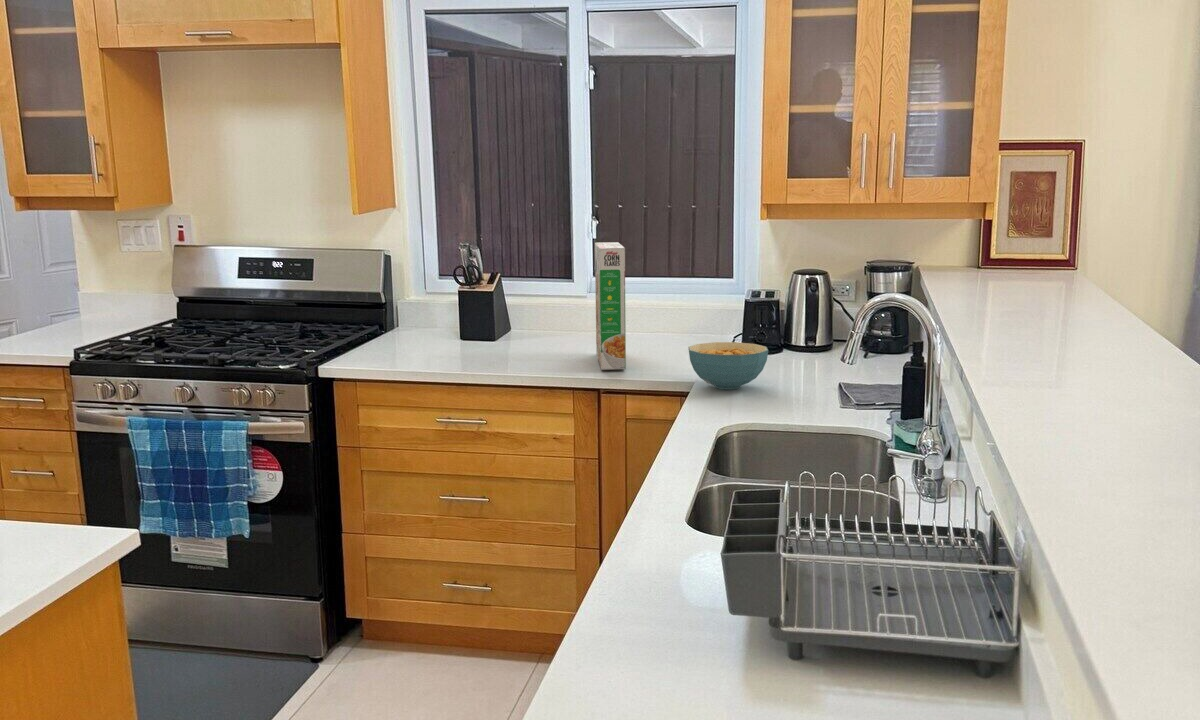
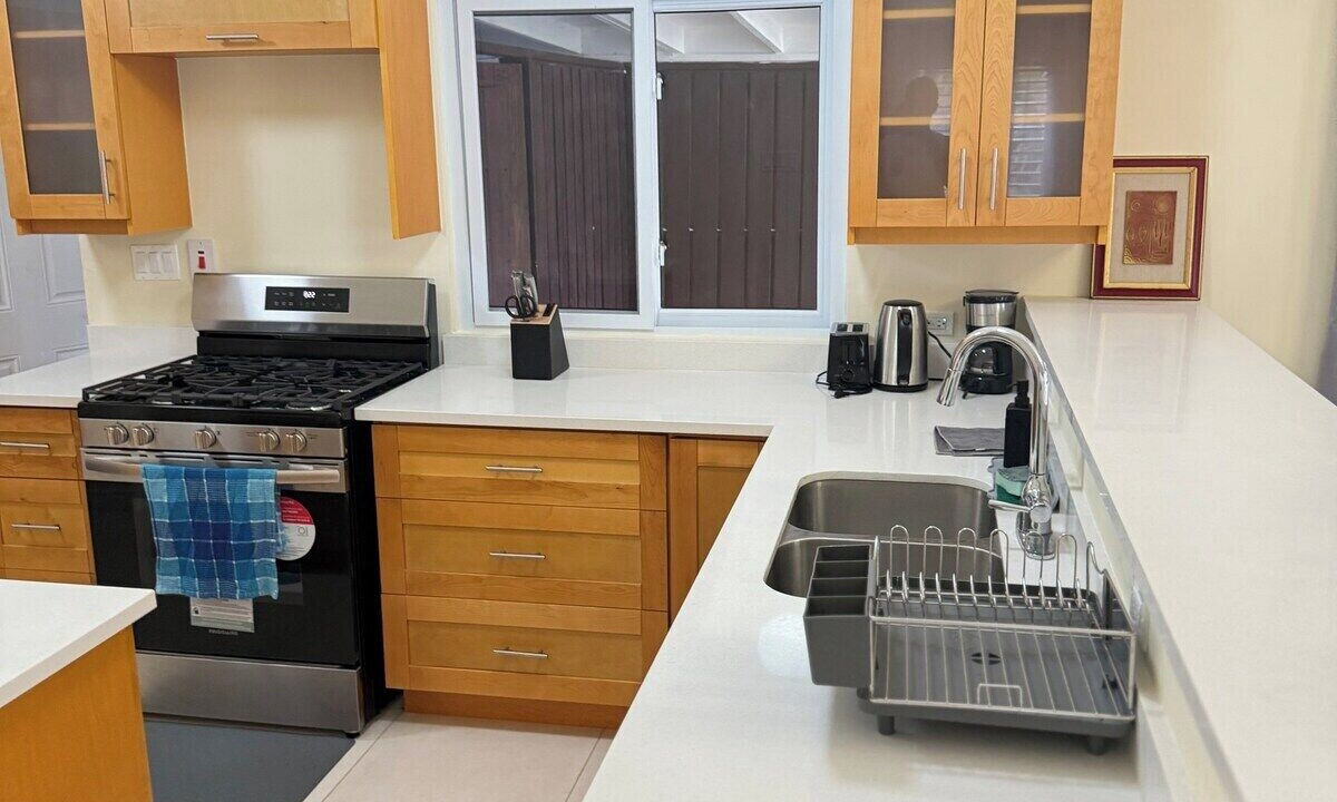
- cereal box [594,241,627,371]
- cereal bowl [688,341,769,390]
